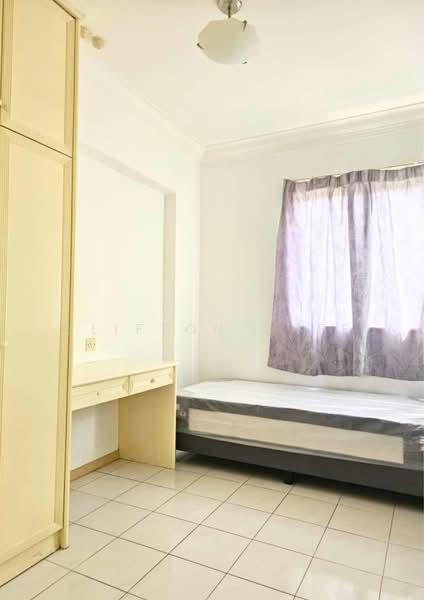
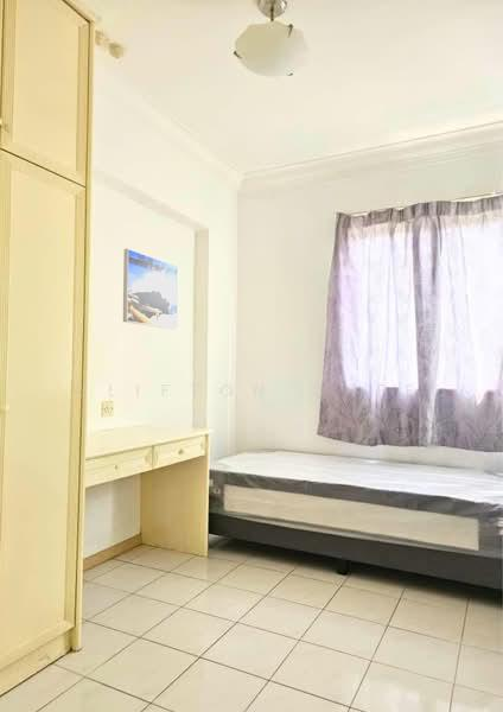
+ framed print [122,248,180,330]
